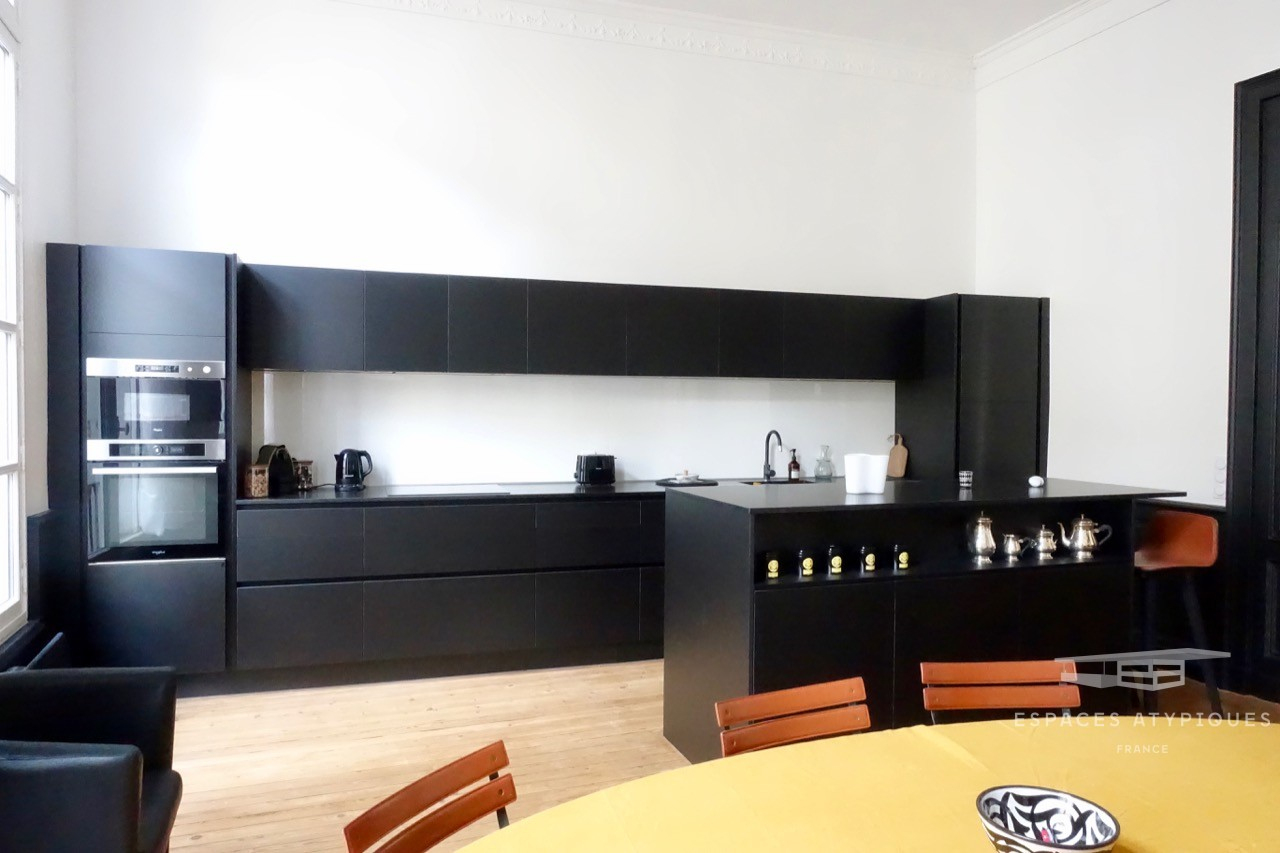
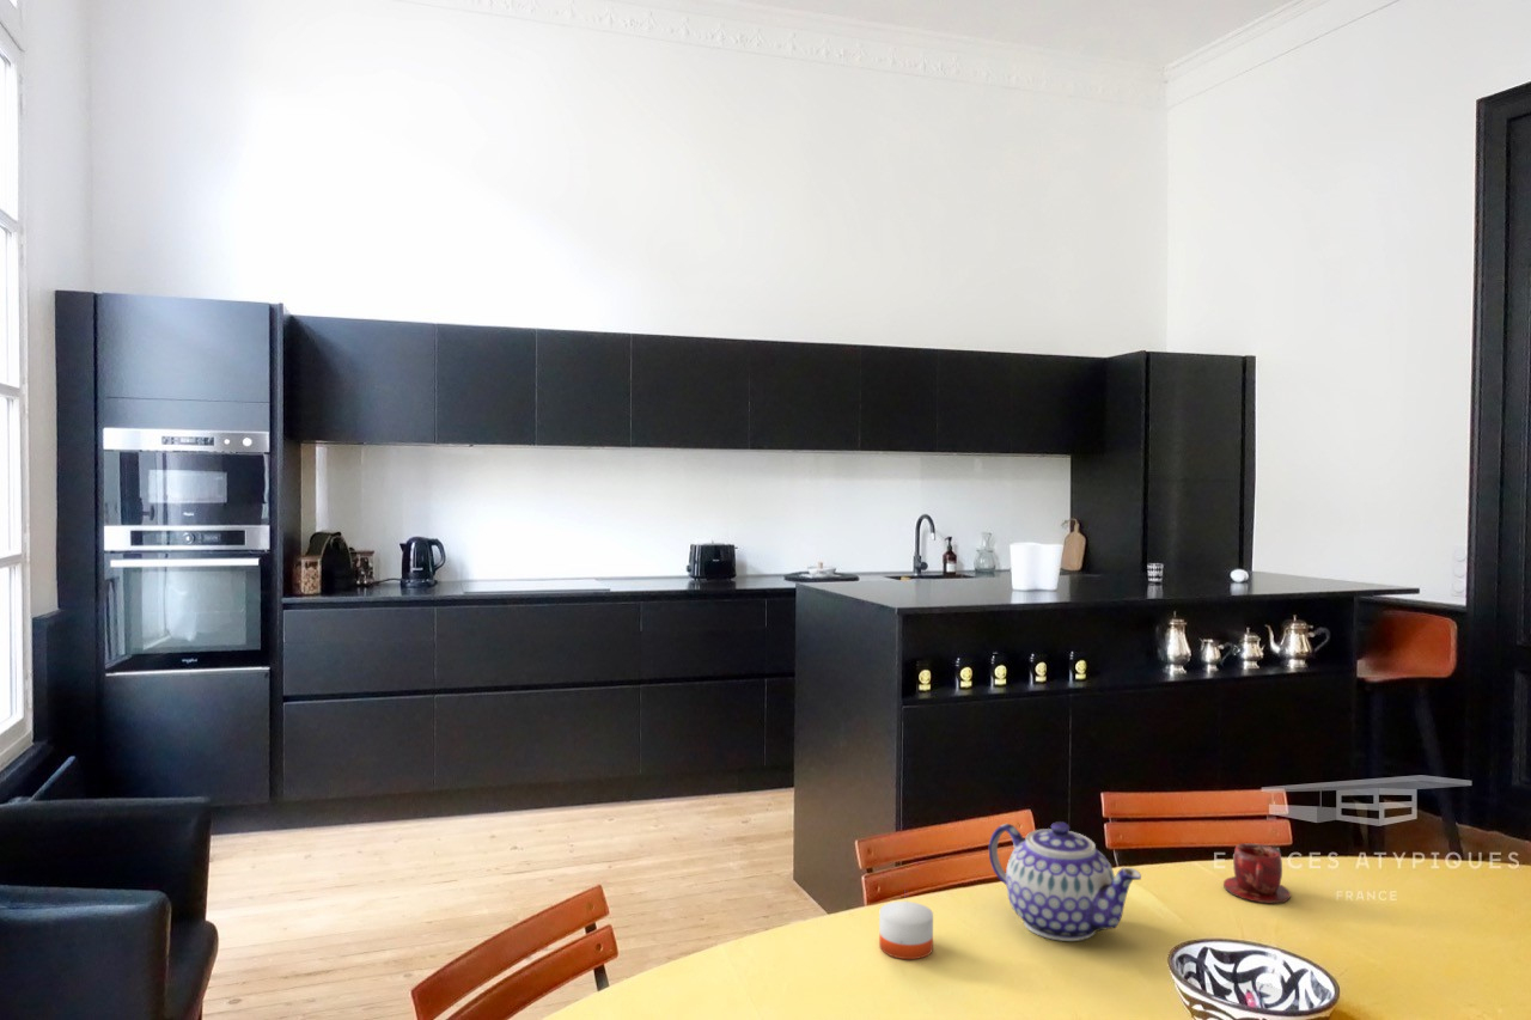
+ teapot [988,820,1142,942]
+ candle [878,890,934,960]
+ teacup [1222,842,1292,904]
